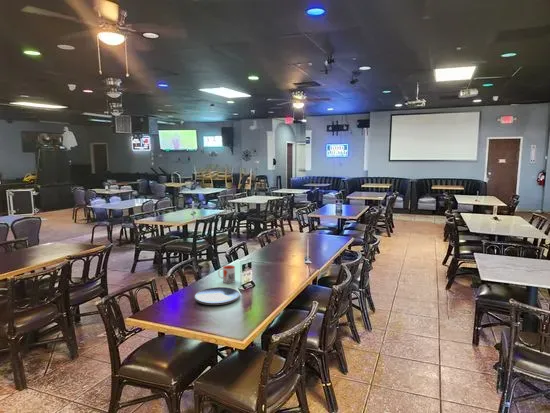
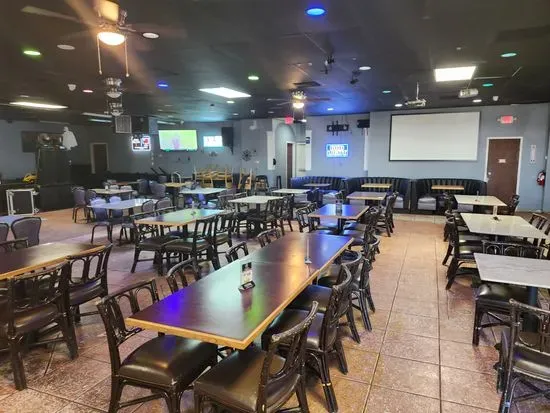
- plate [194,286,241,306]
- mug [217,264,236,284]
